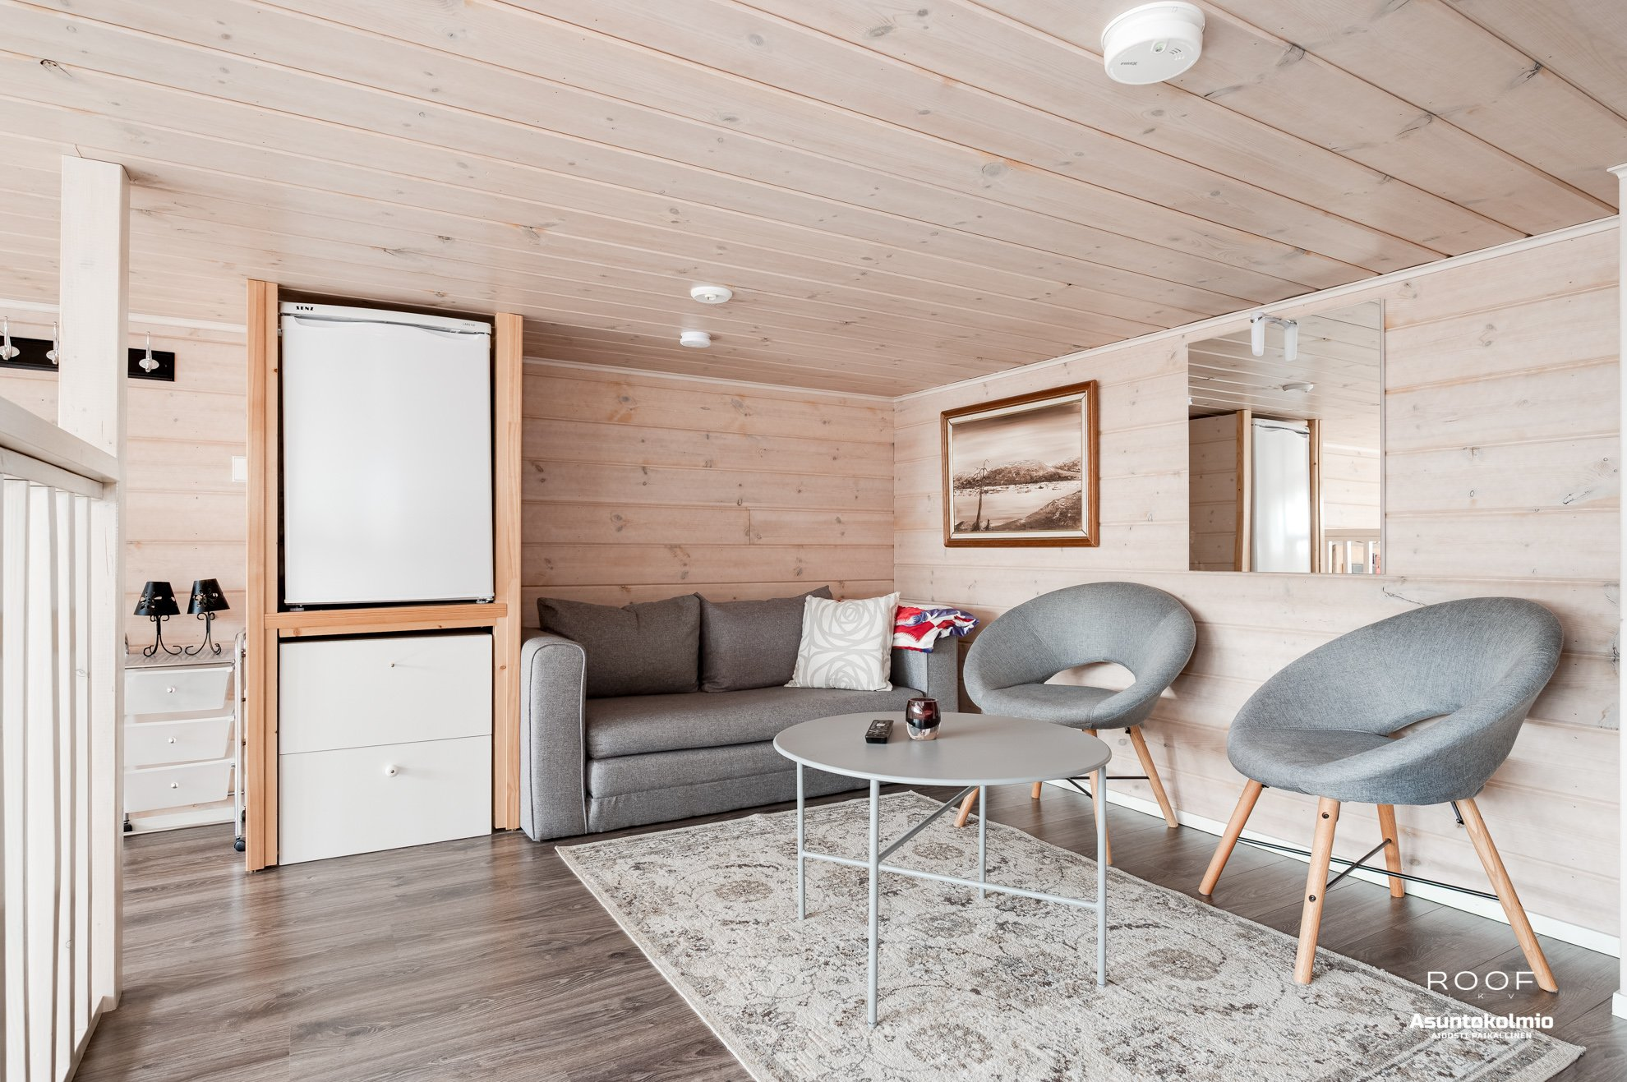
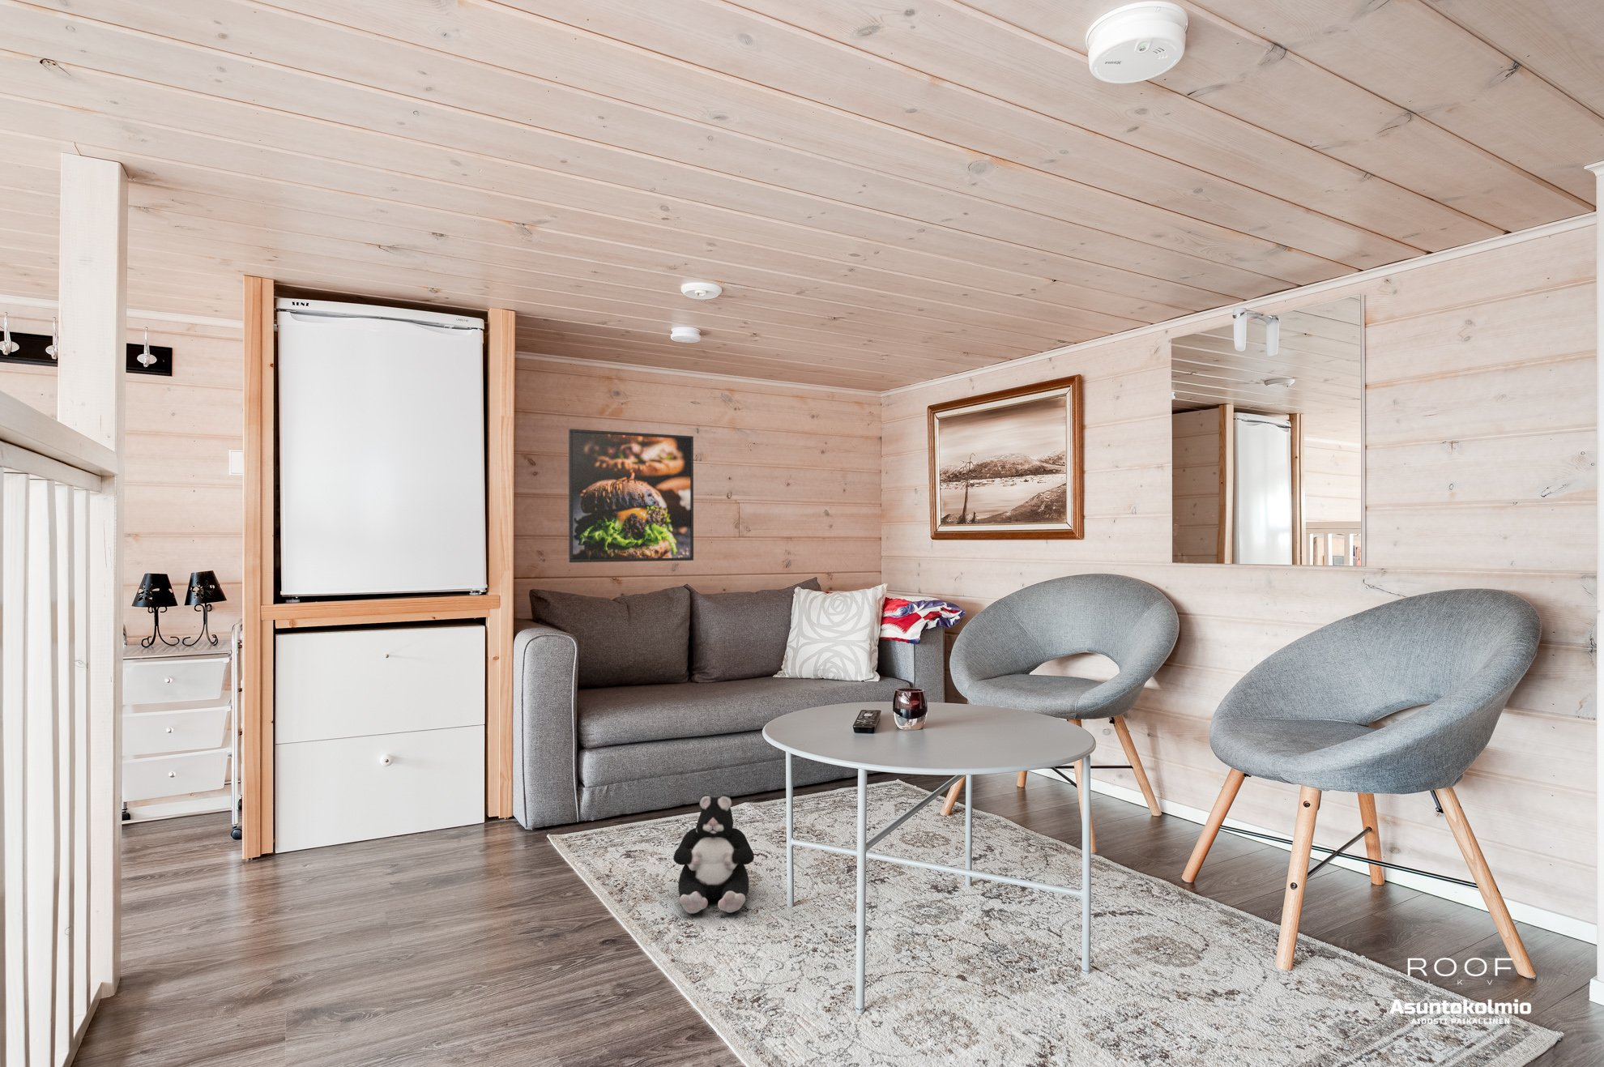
+ plush toy [673,794,755,915]
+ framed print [568,429,694,563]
